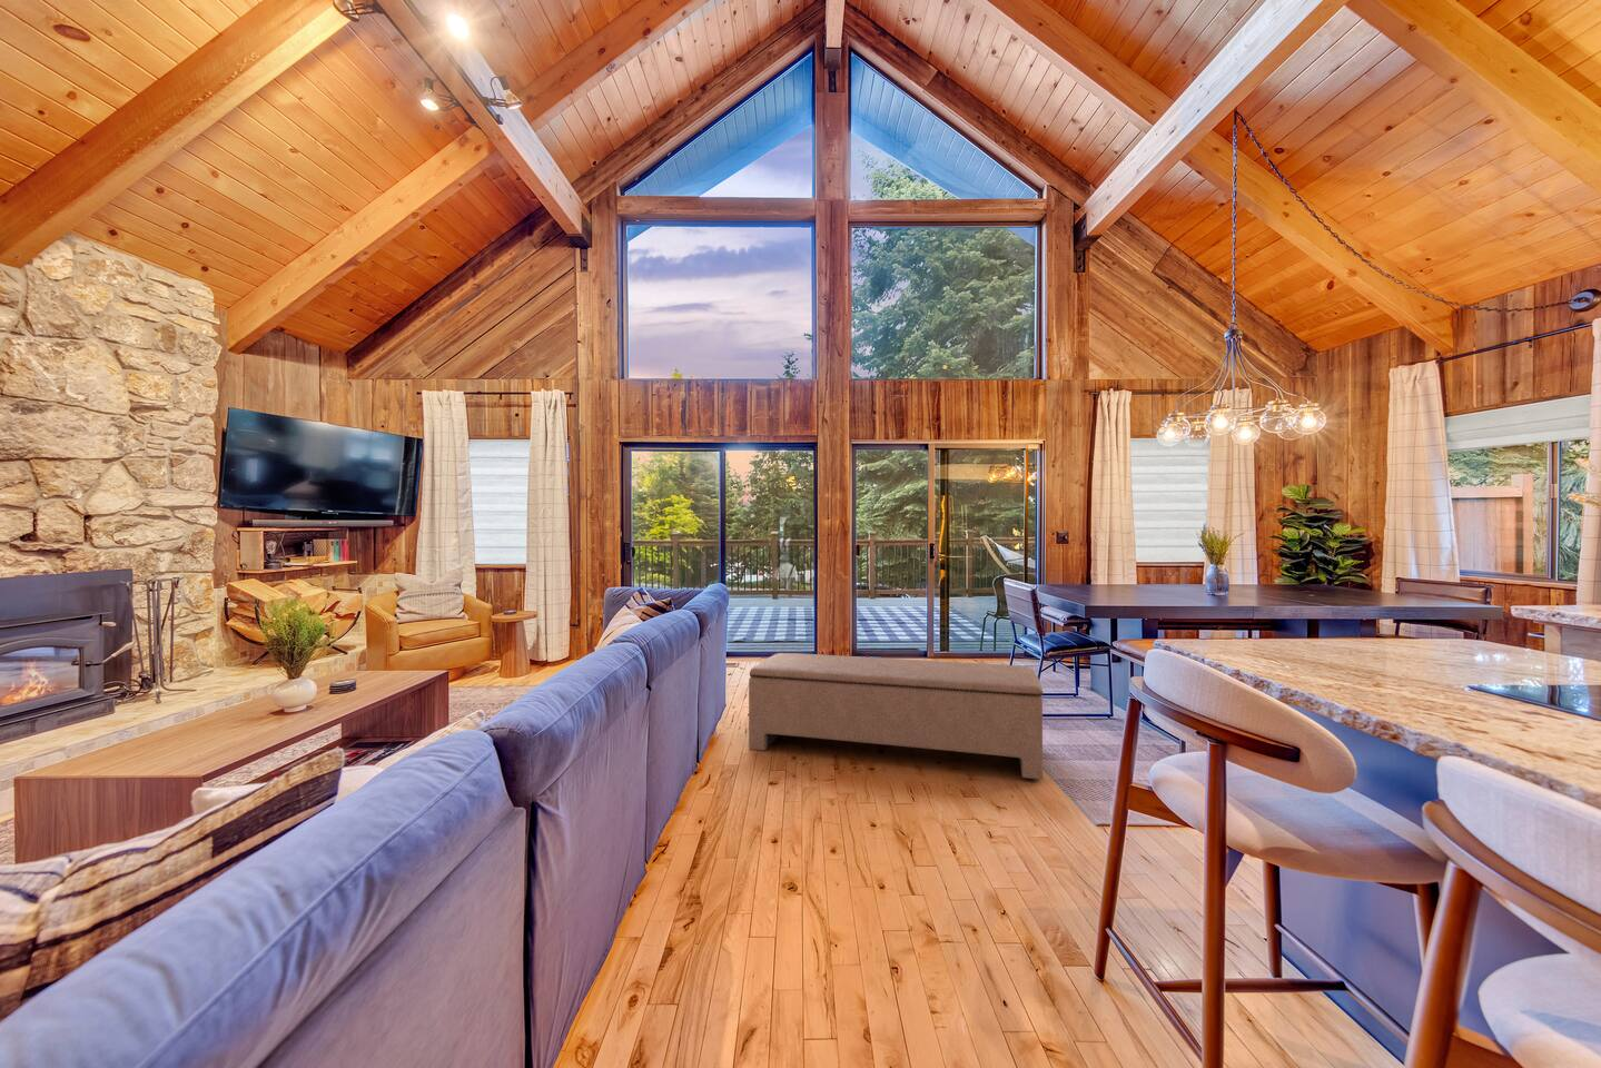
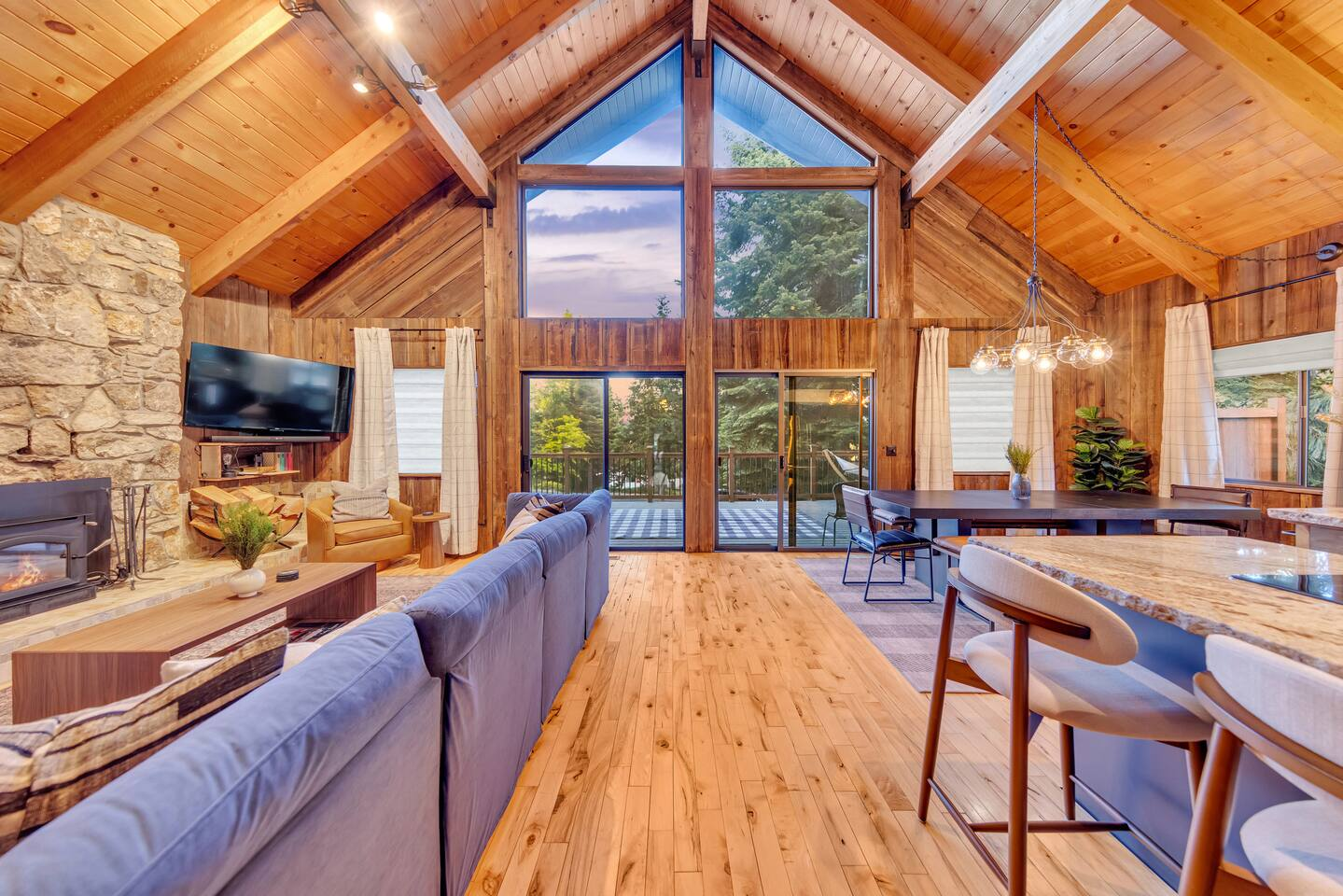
- bench [747,652,1043,781]
